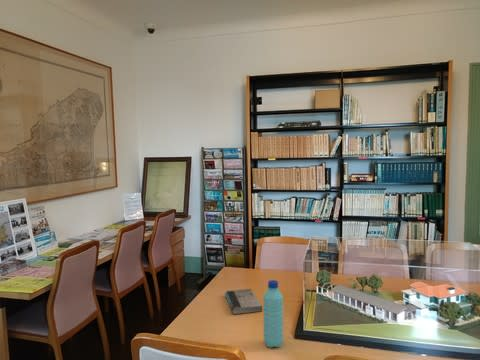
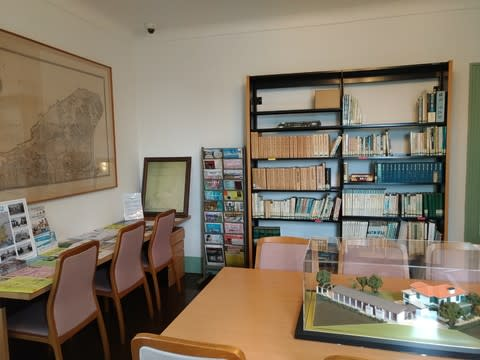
- water bottle [263,279,284,348]
- book [224,288,263,315]
